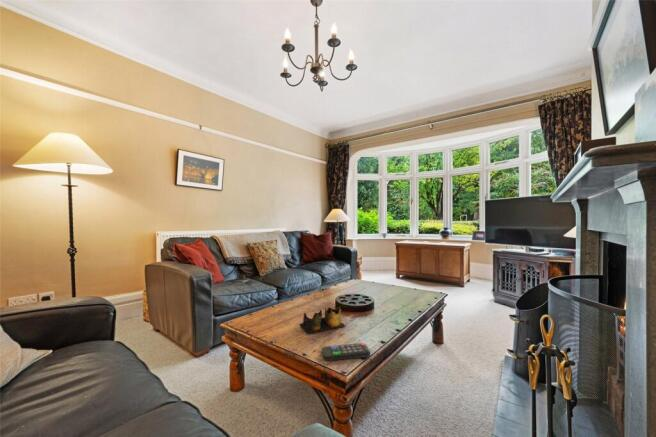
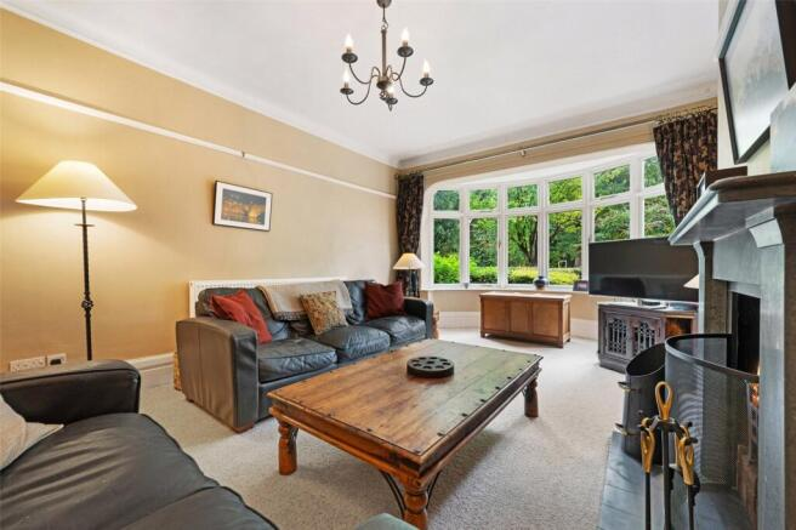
- decorative bowl [298,306,347,335]
- remote control [321,342,371,362]
